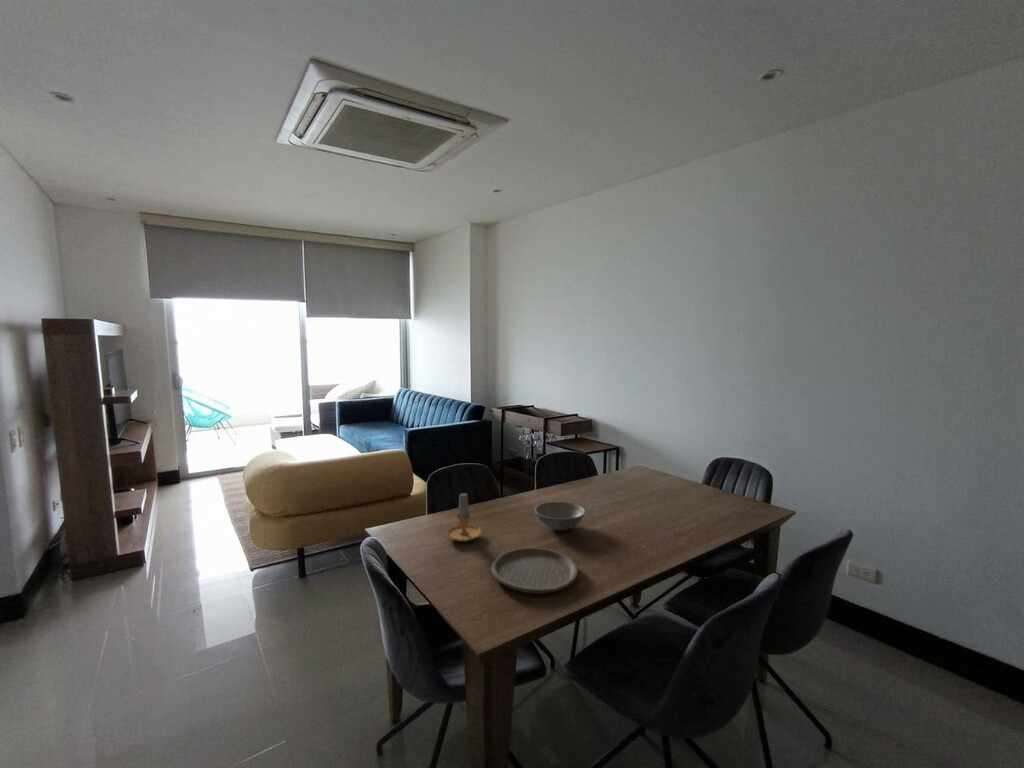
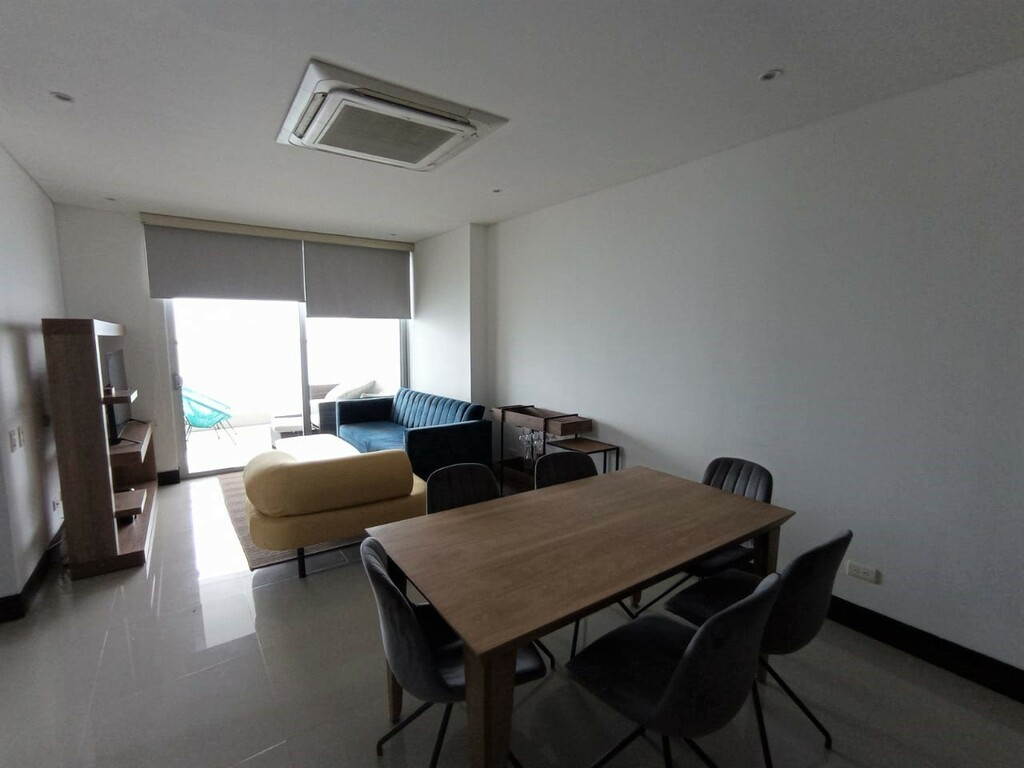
- candle [445,492,486,543]
- soup bowl [534,501,586,531]
- plate [490,546,579,595]
